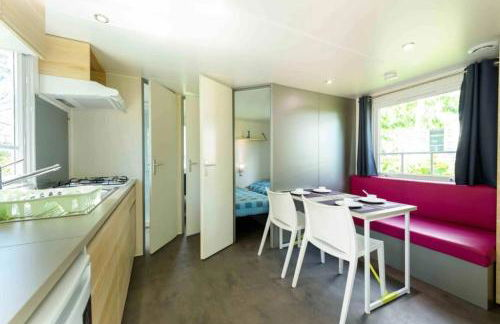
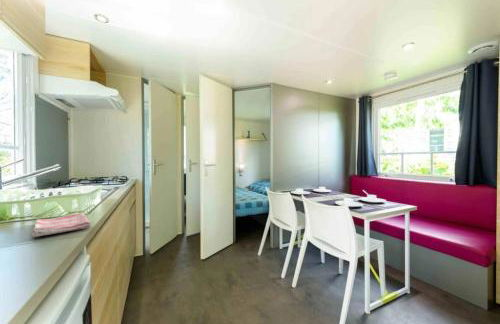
+ dish towel [32,212,91,238]
